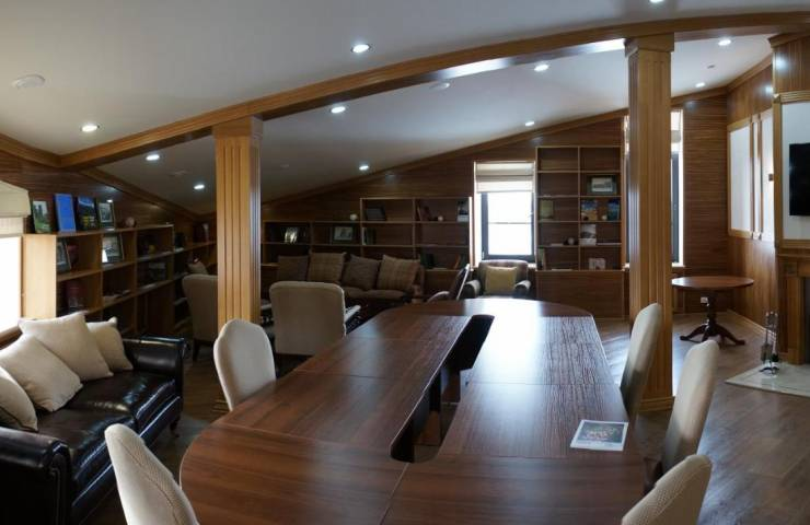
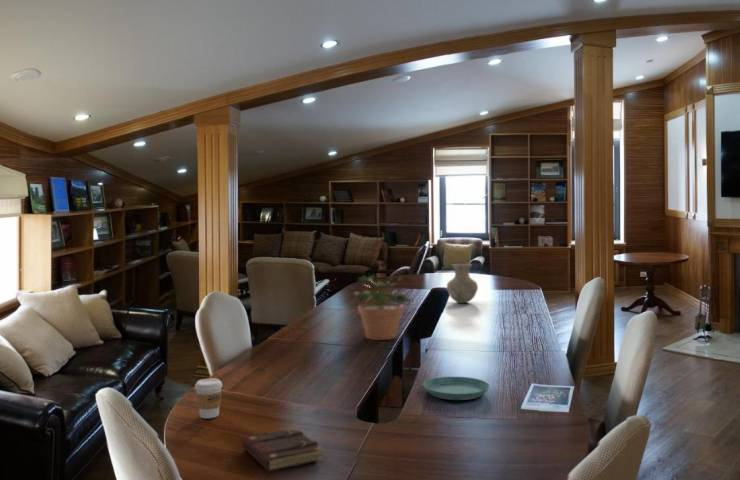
+ book [242,427,324,472]
+ vase [446,263,479,304]
+ potted plant [353,274,412,341]
+ saucer [423,376,490,401]
+ coffee cup [194,377,223,419]
